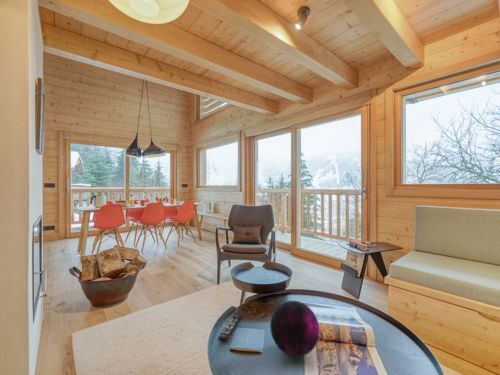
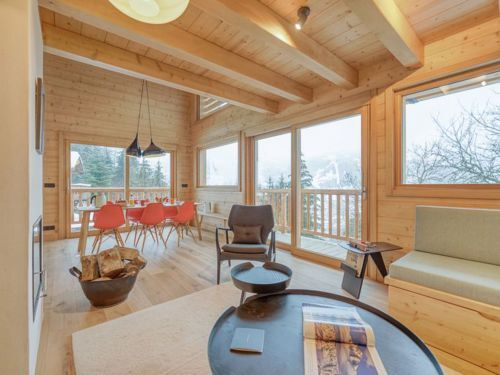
- decorative orb [269,300,320,358]
- remote control [217,311,244,343]
